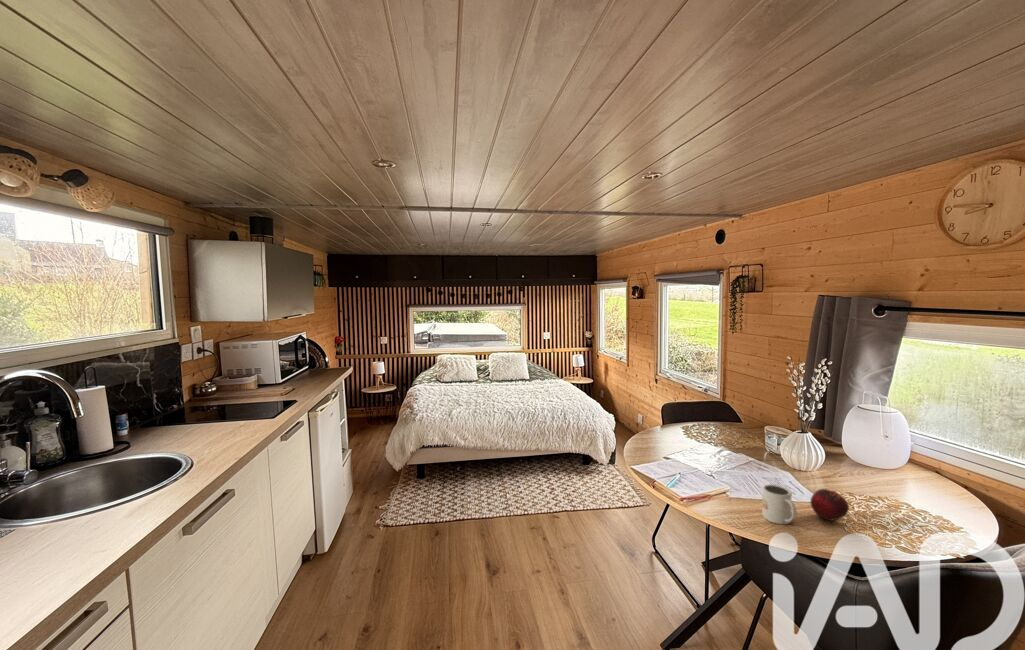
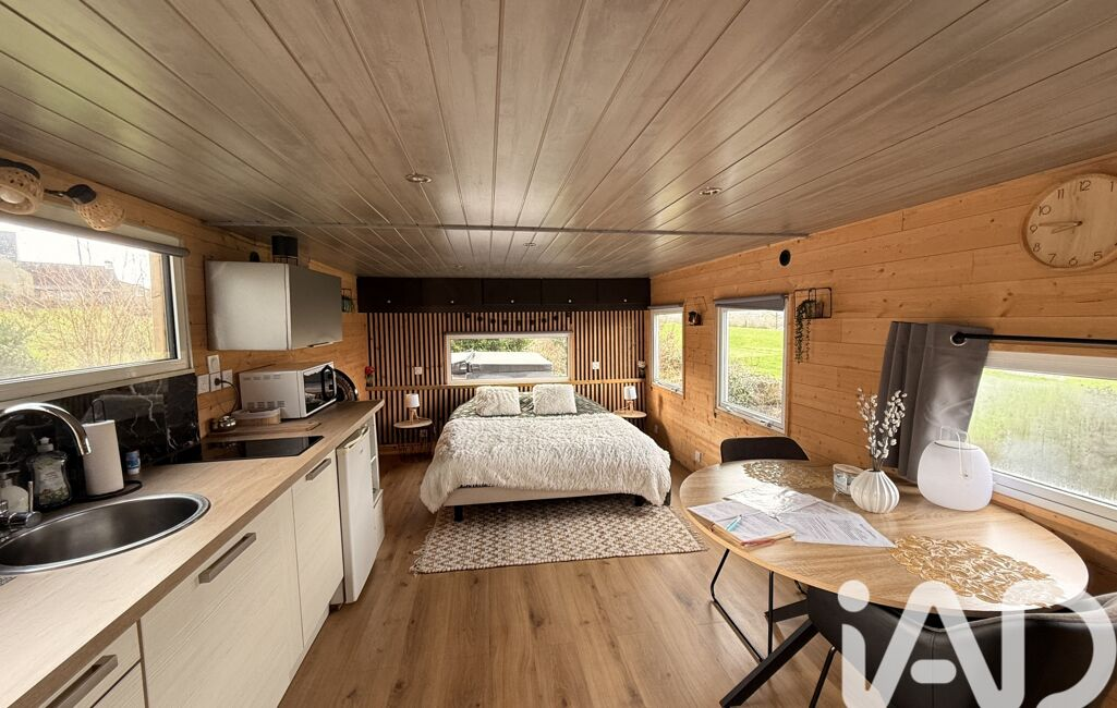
- fruit [809,488,850,522]
- mug [761,484,798,525]
